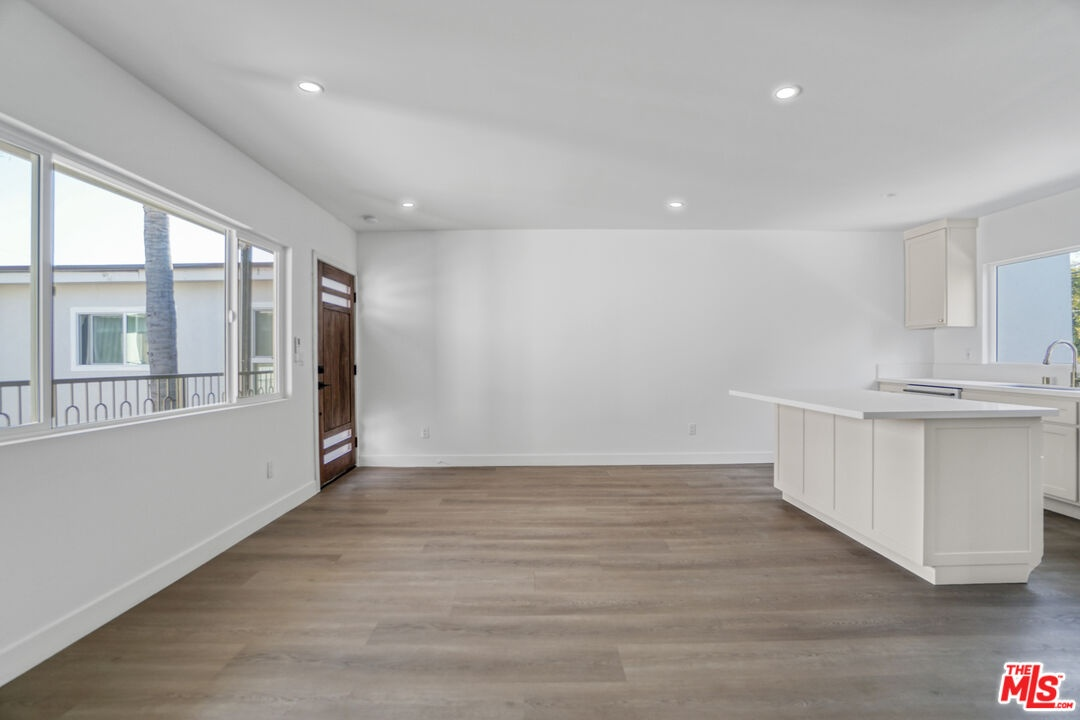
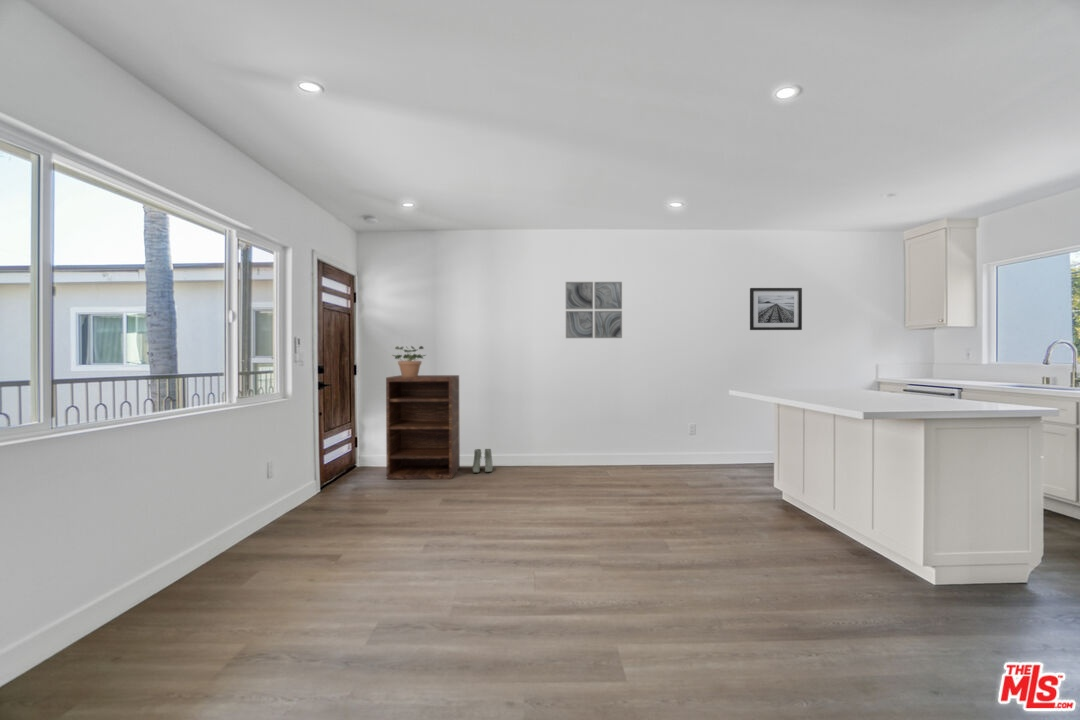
+ potted plant [391,345,427,377]
+ wall art [749,287,803,331]
+ boots [471,448,493,474]
+ wall art [565,281,623,339]
+ shelving unit [385,374,461,480]
